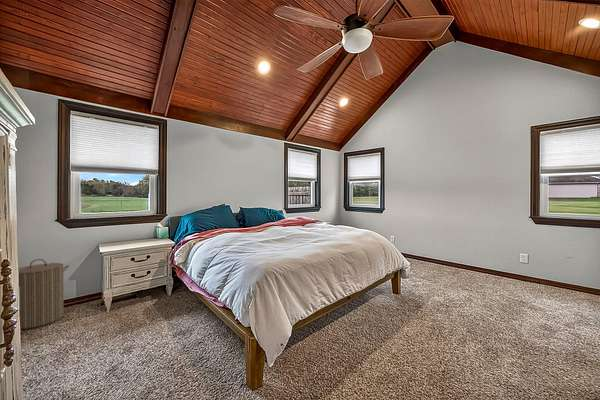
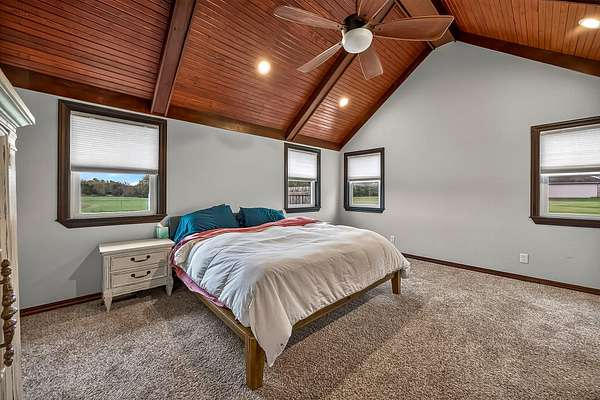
- laundry hamper [18,258,70,330]
